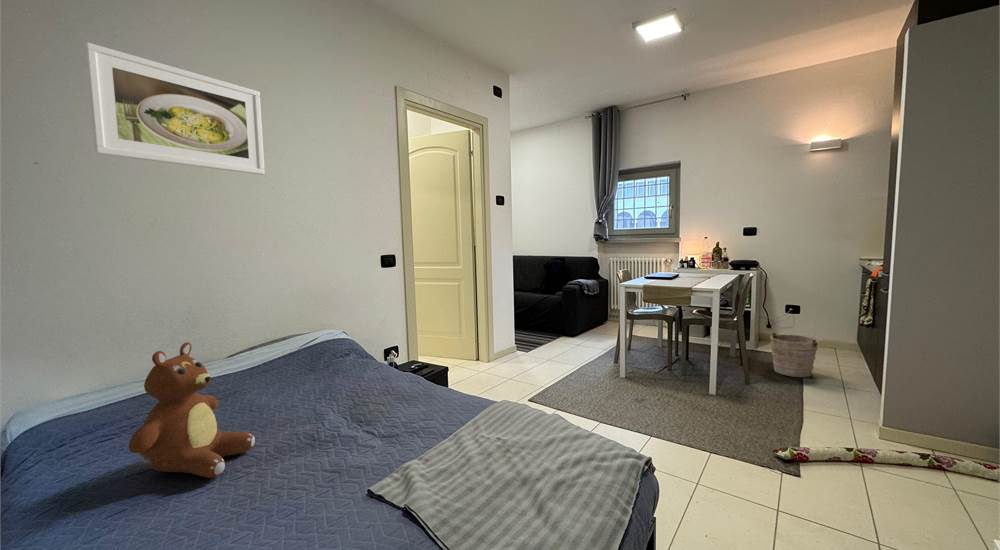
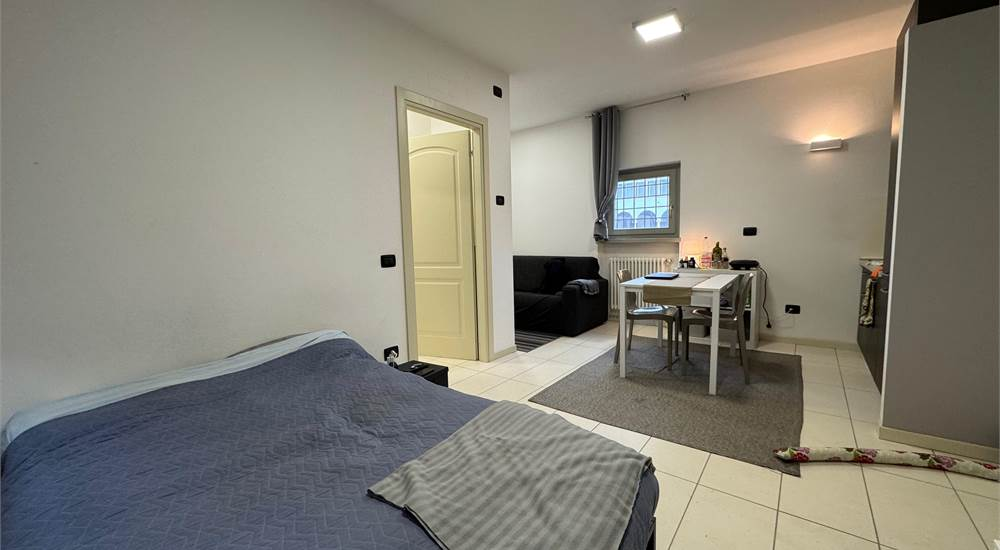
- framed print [84,41,266,176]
- bucket [769,332,823,378]
- teddy bear [128,341,256,478]
